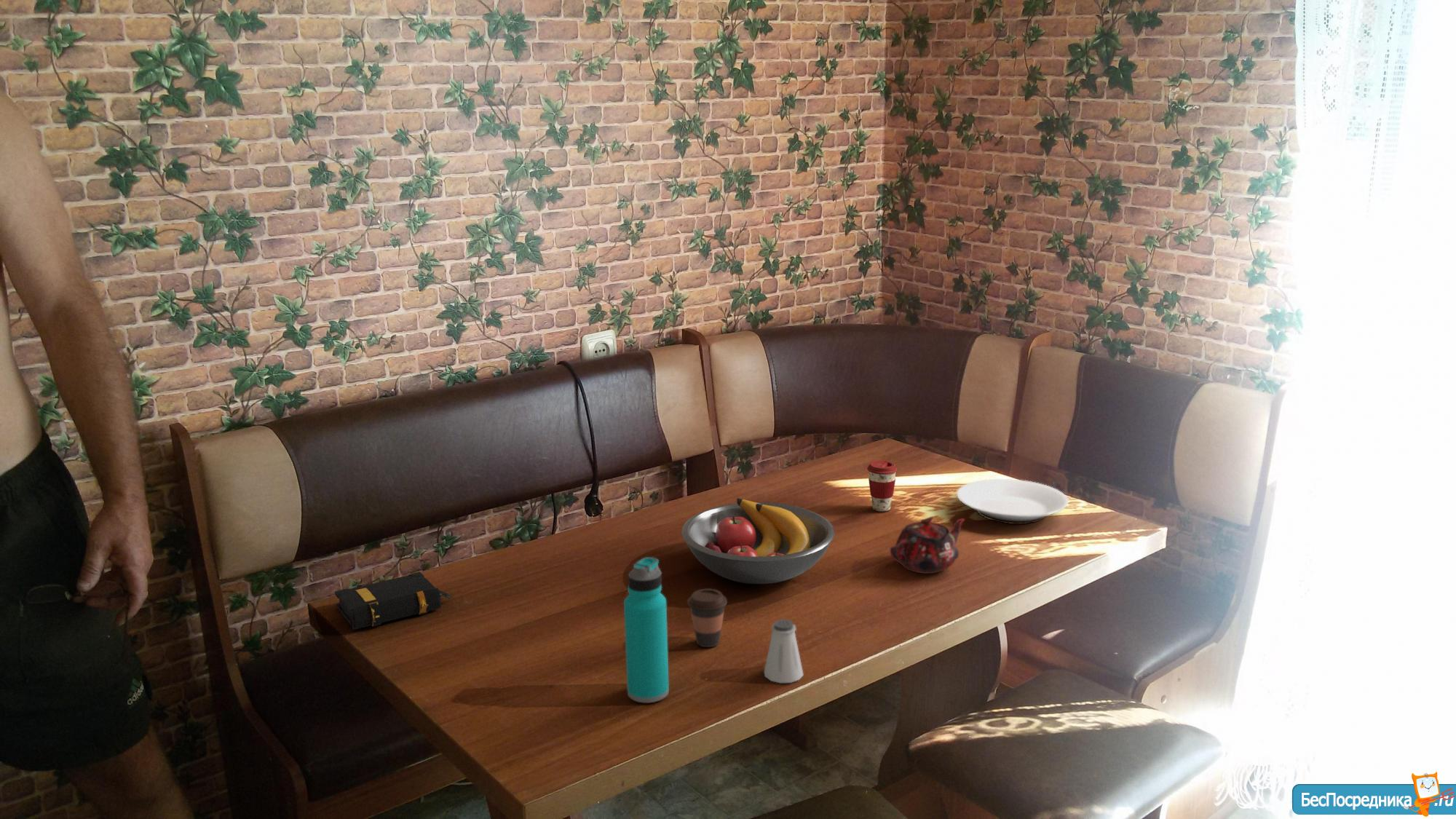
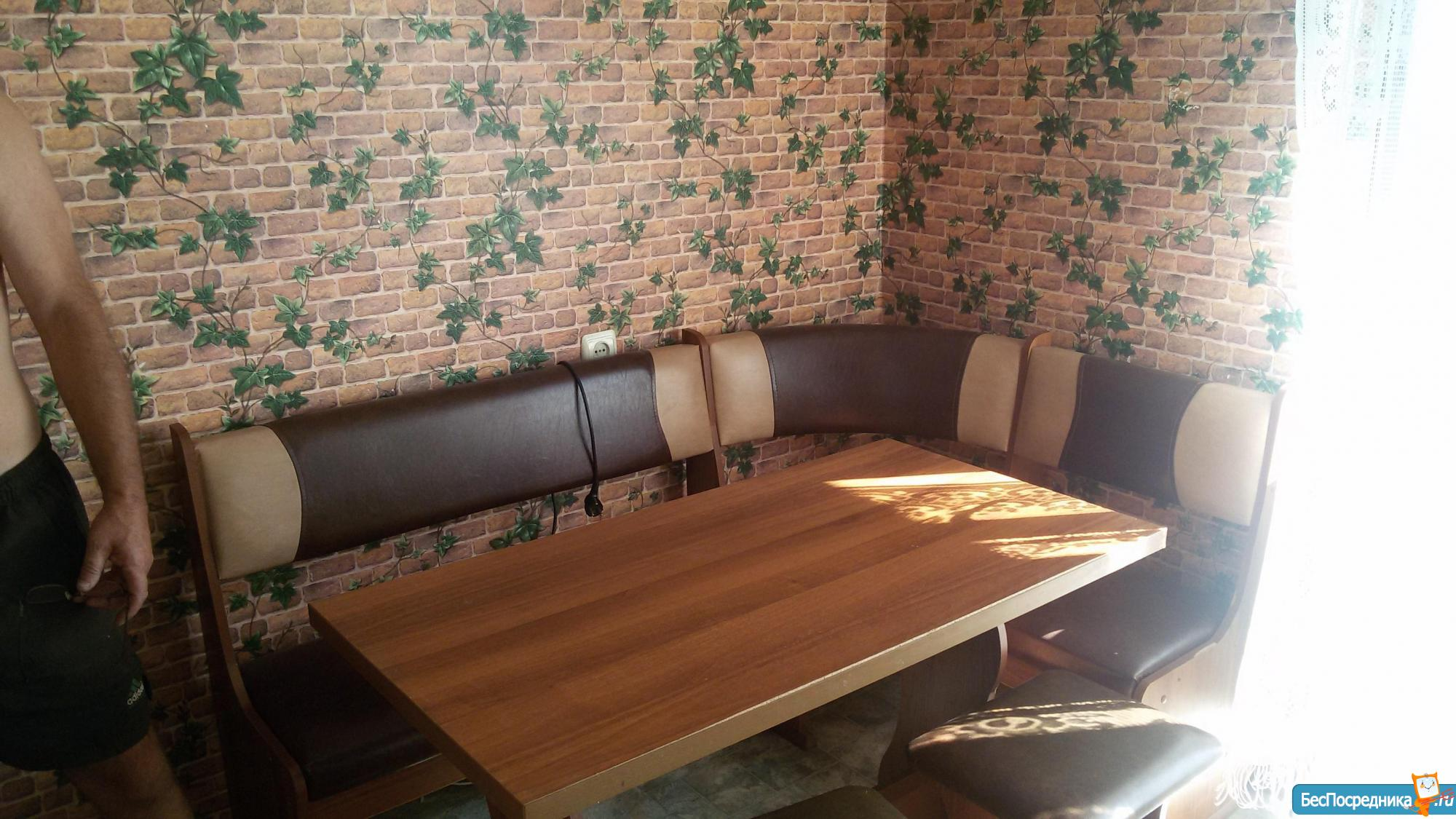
- fruit bowl [681,497,836,585]
- plate [956,478,1069,525]
- book [334,571,452,630]
- coffee cup [866,459,898,512]
- saltshaker [763,619,804,684]
- coffee cup [687,588,728,648]
- water bottle [623,556,670,703]
- teapot [890,516,965,574]
